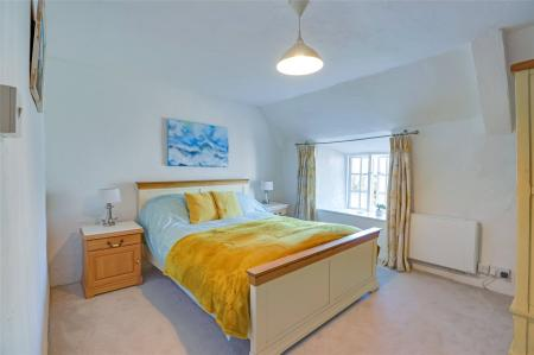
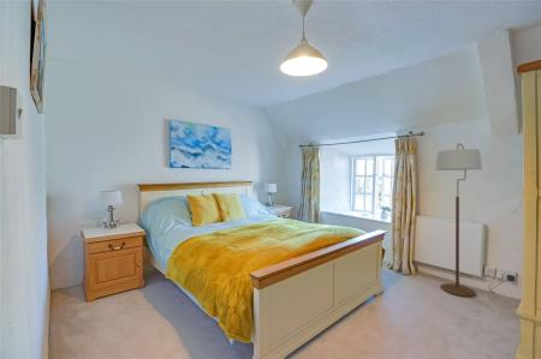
+ floor lamp [434,142,483,298]
